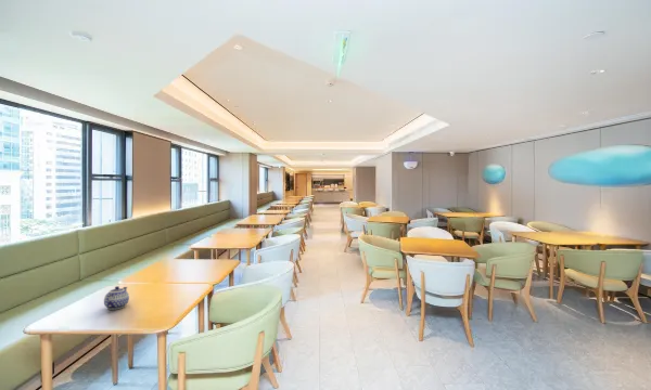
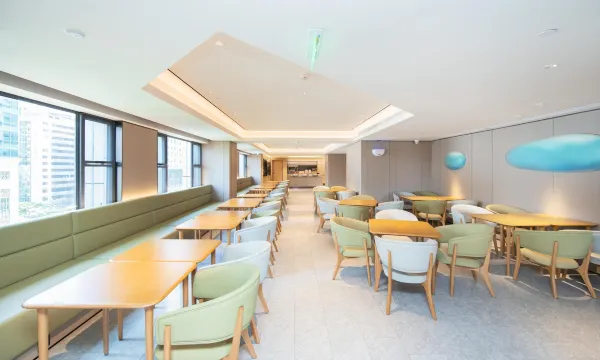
- teapot [103,285,130,311]
